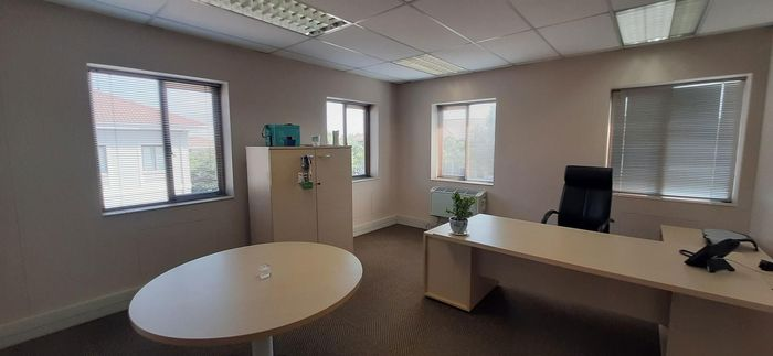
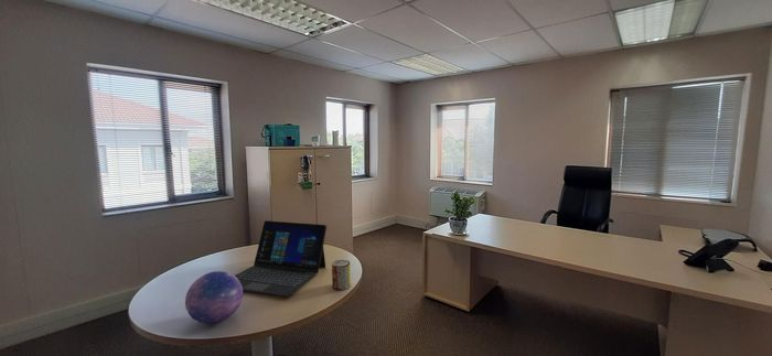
+ laptop [234,219,328,298]
+ decorative ball [184,270,244,325]
+ beverage can [331,259,352,291]
